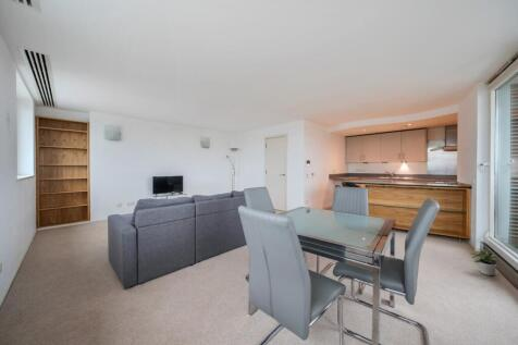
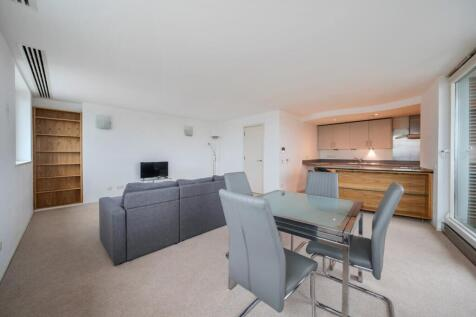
- potted plant [470,250,498,276]
